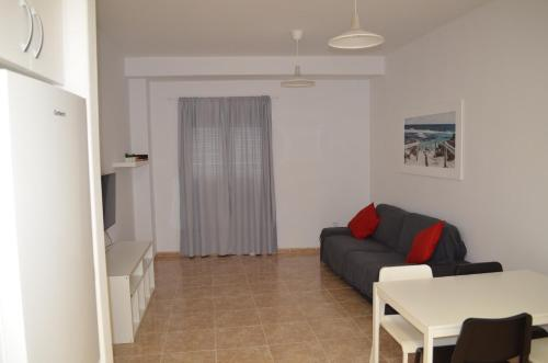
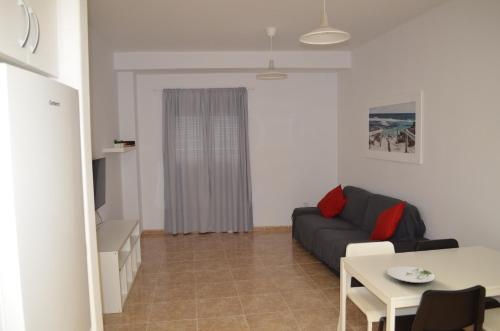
+ plate [386,266,436,284]
